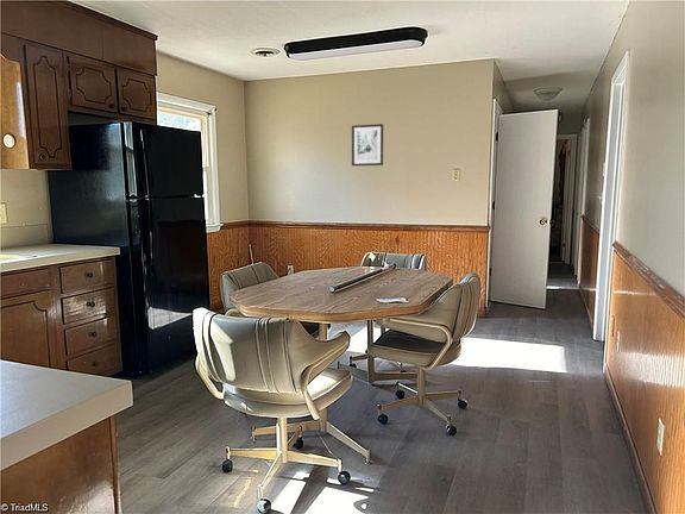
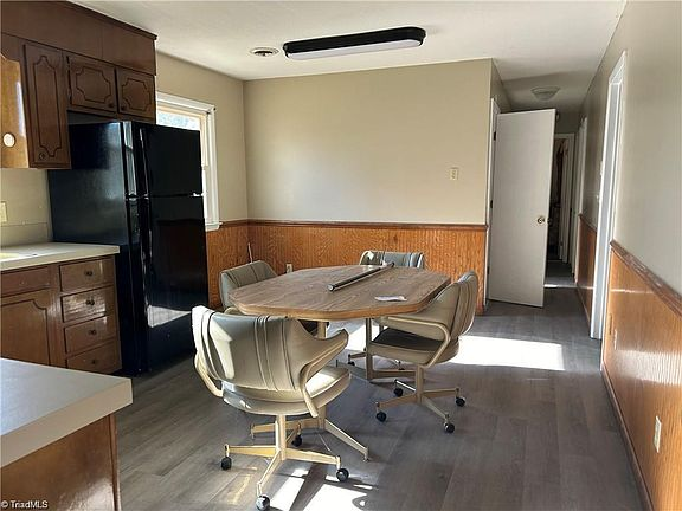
- wall art [351,123,384,167]
